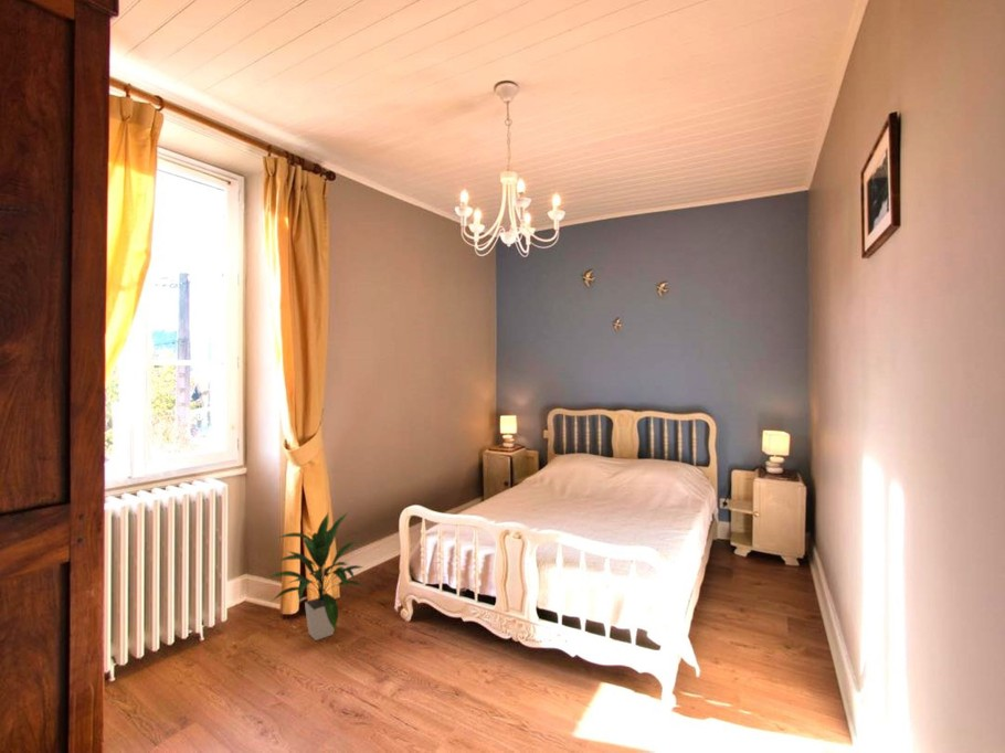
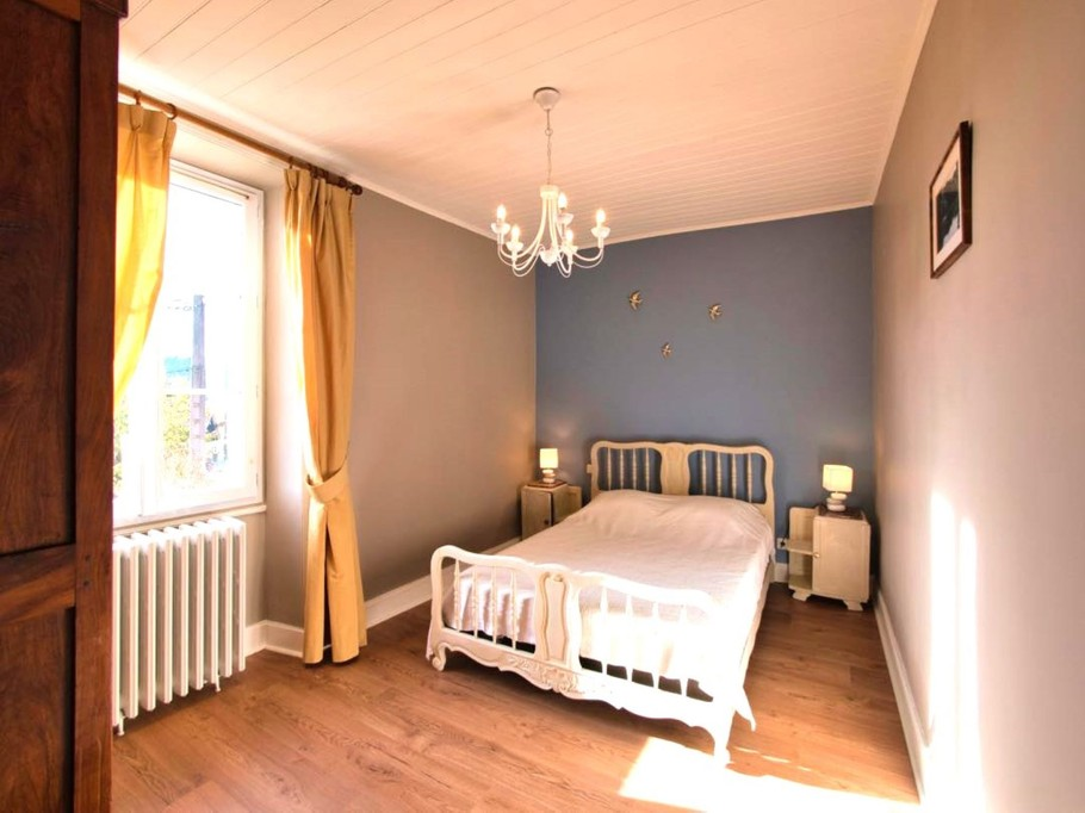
- indoor plant [265,510,366,641]
